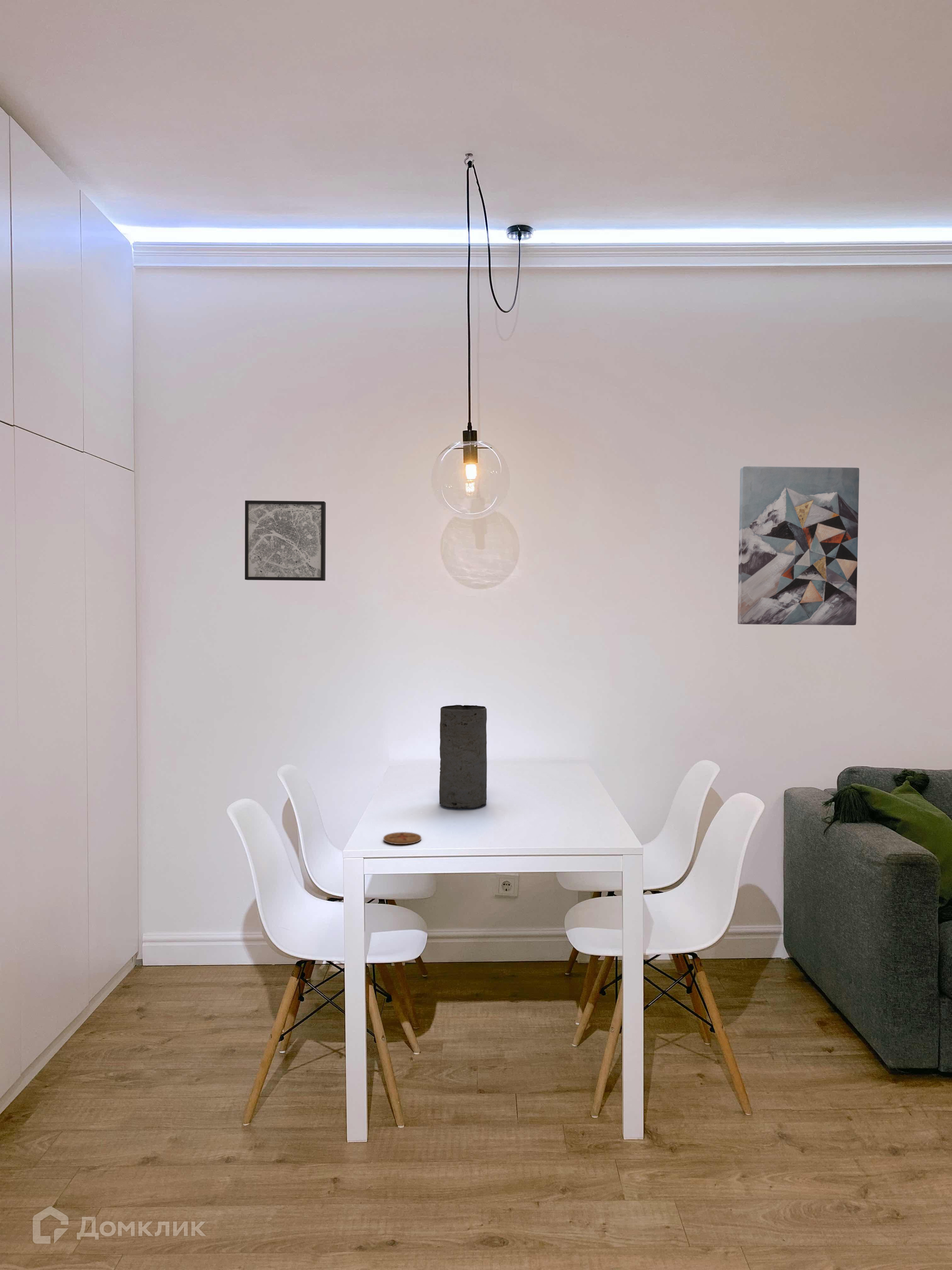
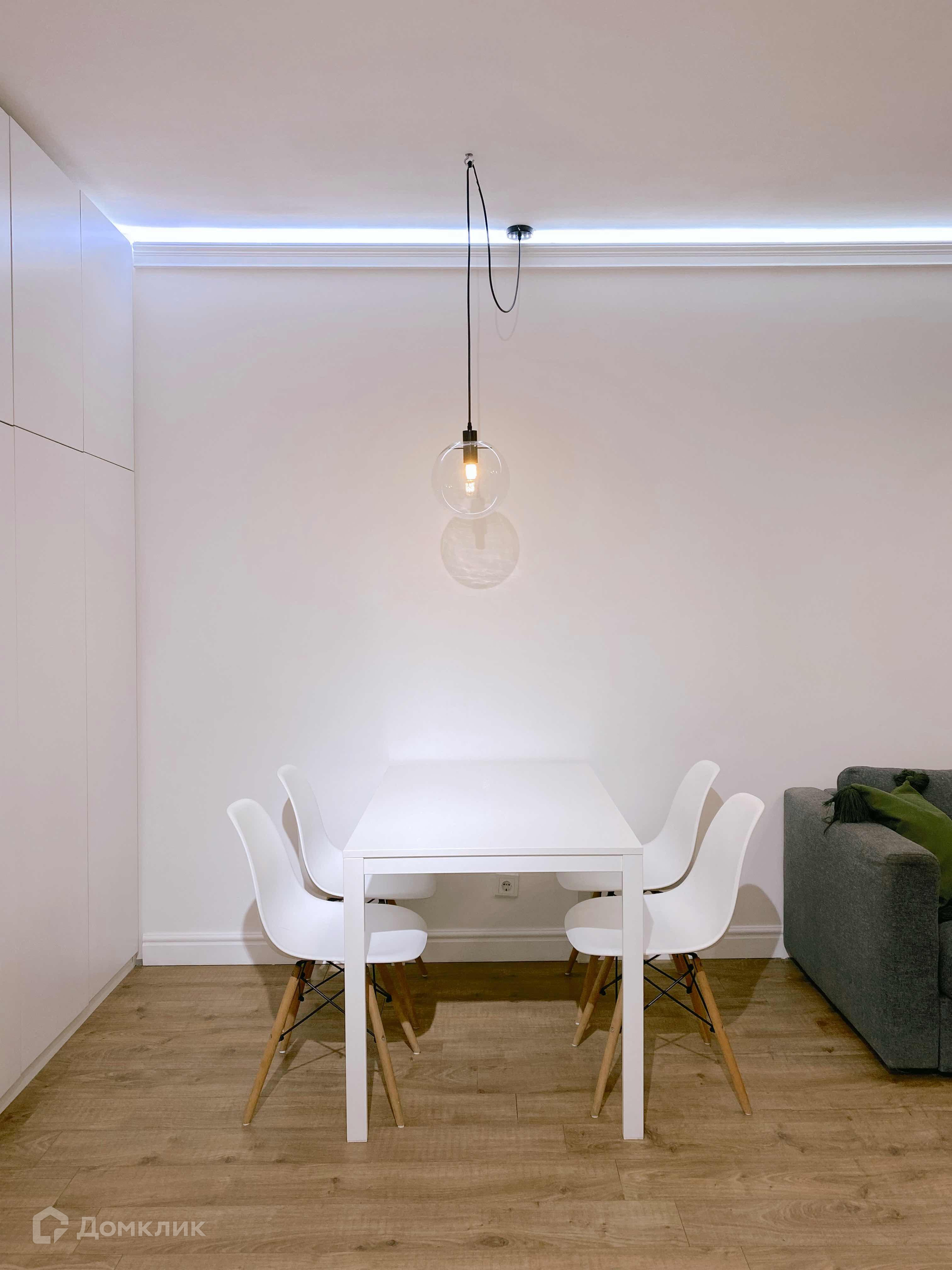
- coaster [383,831,422,845]
- wall art [244,500,326,581]
- vase [439,704,487,810]
- wall art [737,466,860,626]
